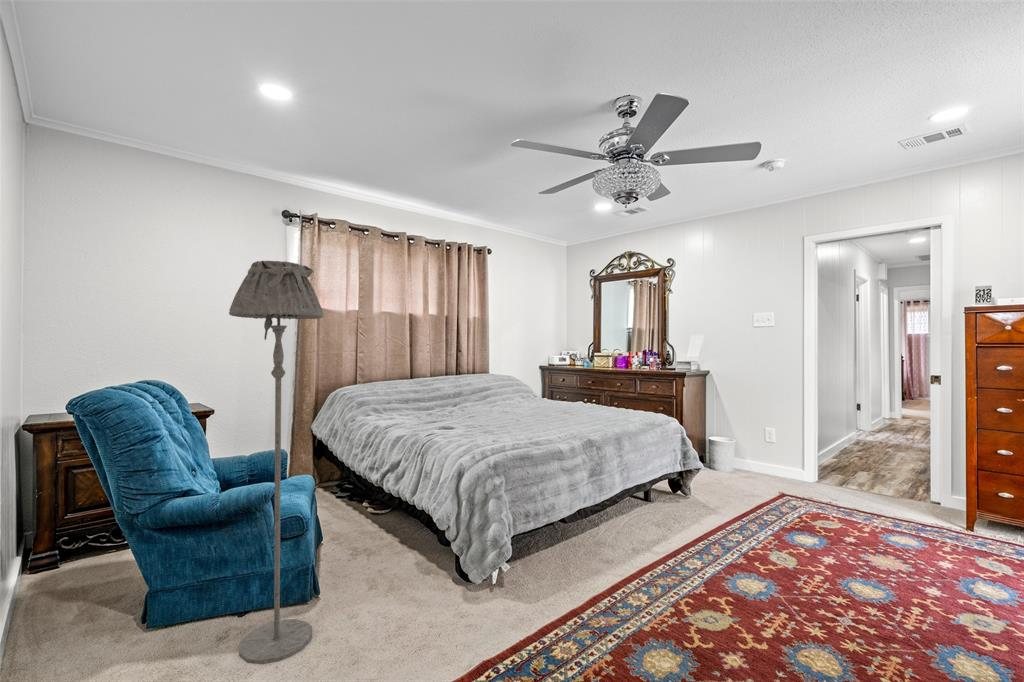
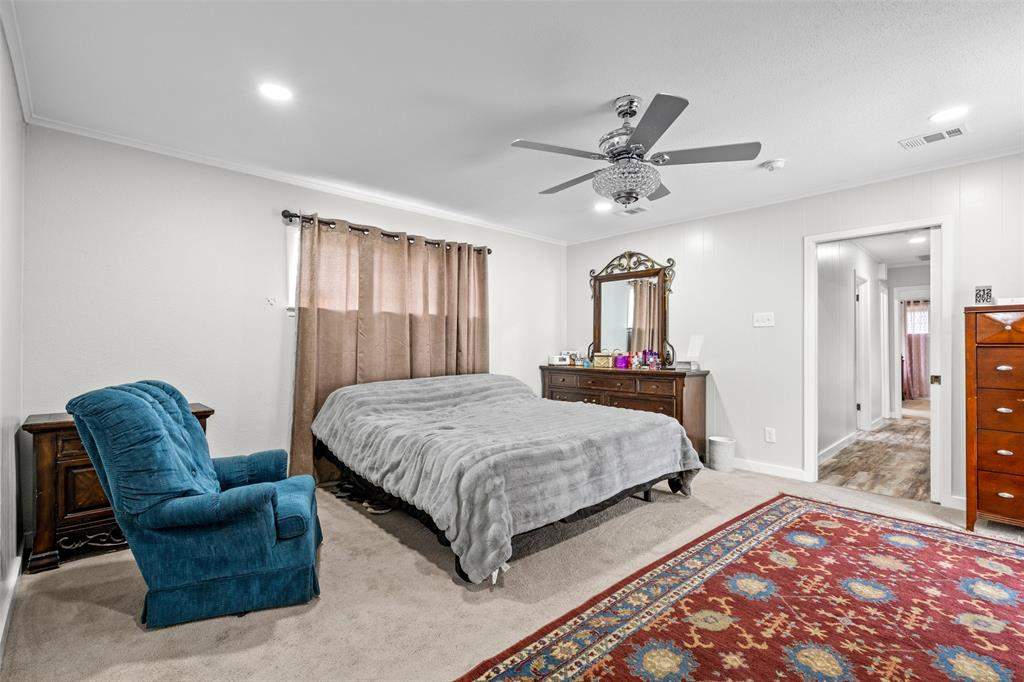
- floor lamp [228,260,325,665]
